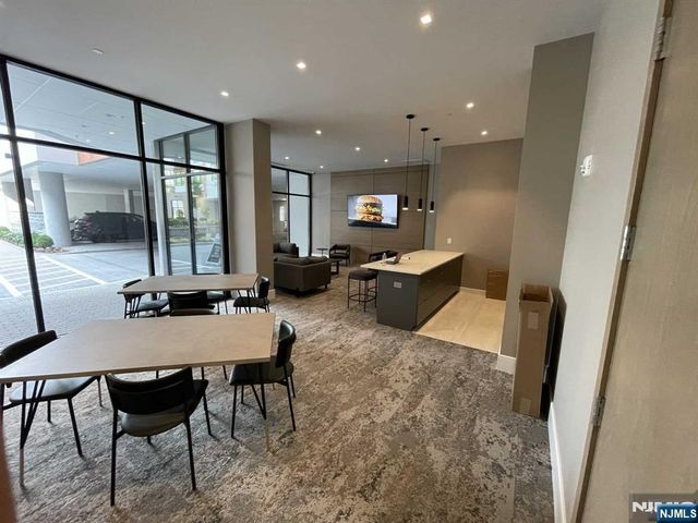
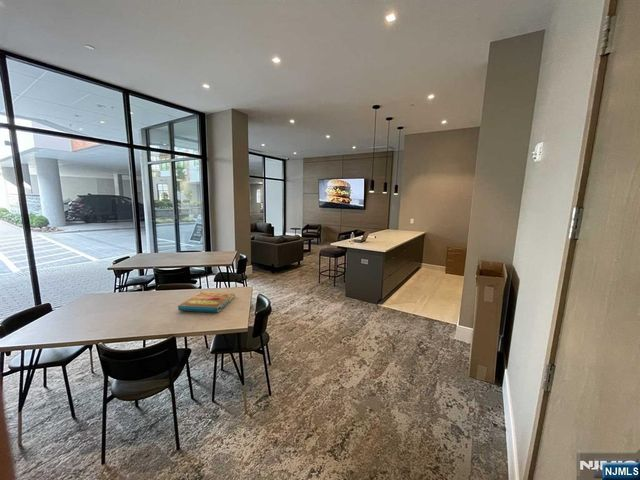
+ pizza box [177,291,236,314]
